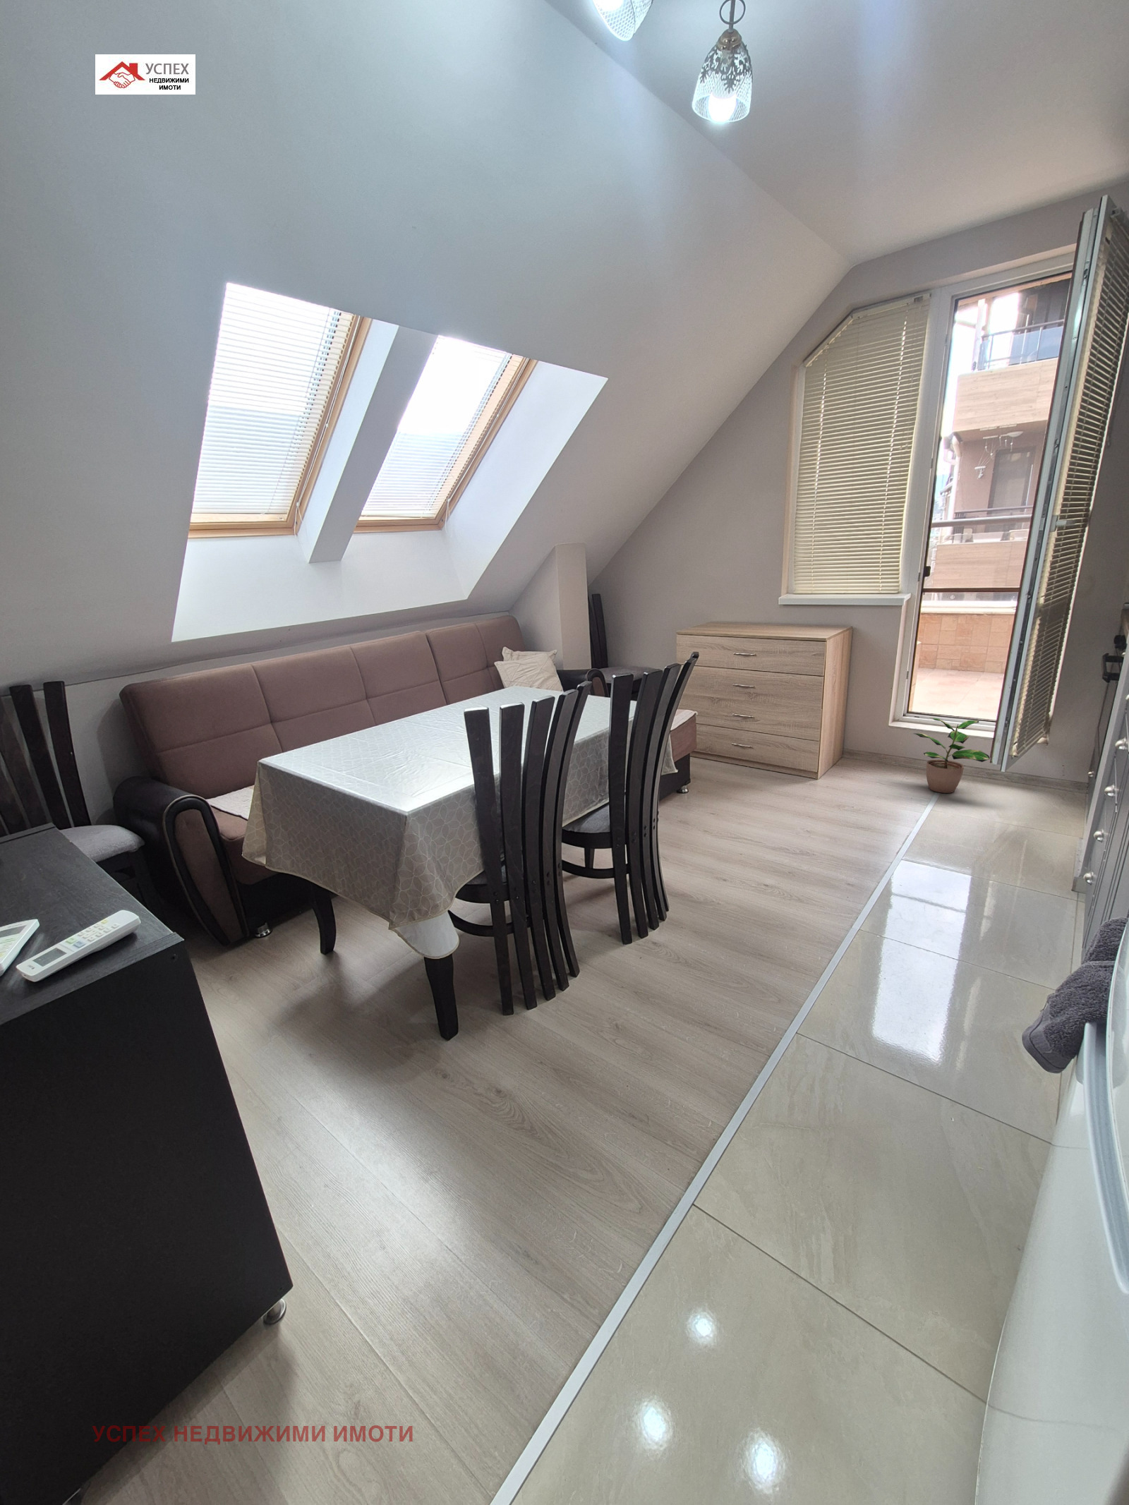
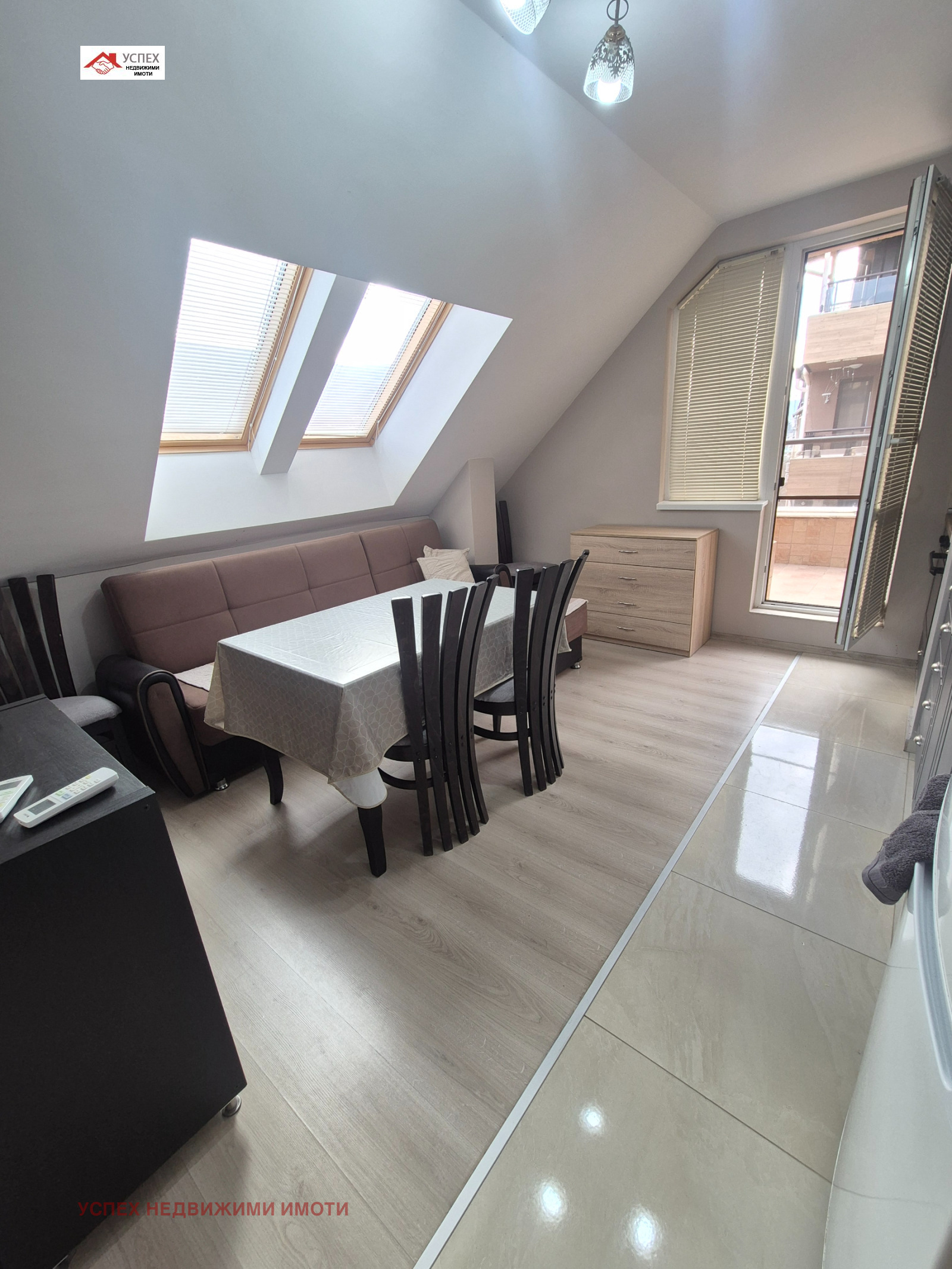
- potted plant [913,716,990,793]
